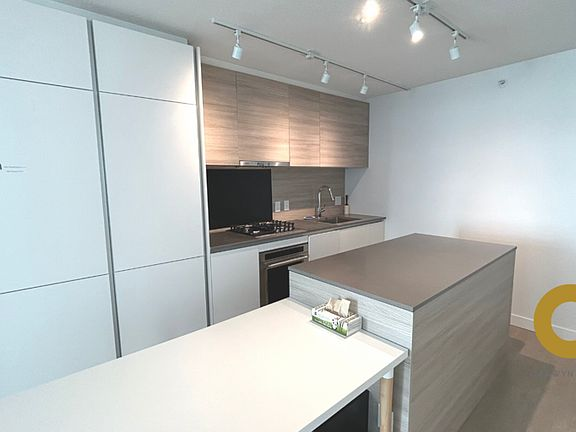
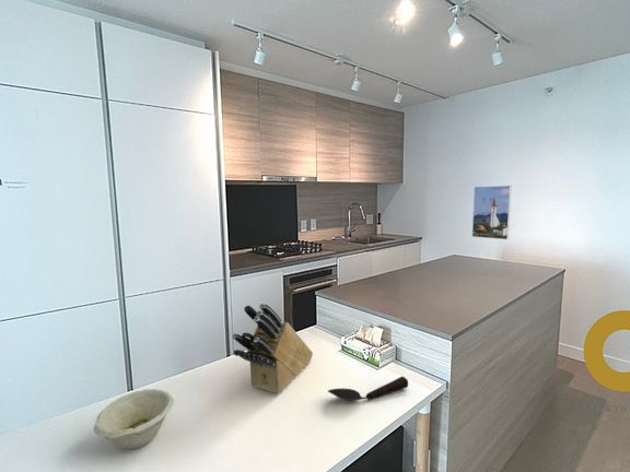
+ spoon [327,375,409,402]
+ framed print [471,185,512,240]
+ knife block [231,303,314,394]
+ bowl [93,388,175,450]
